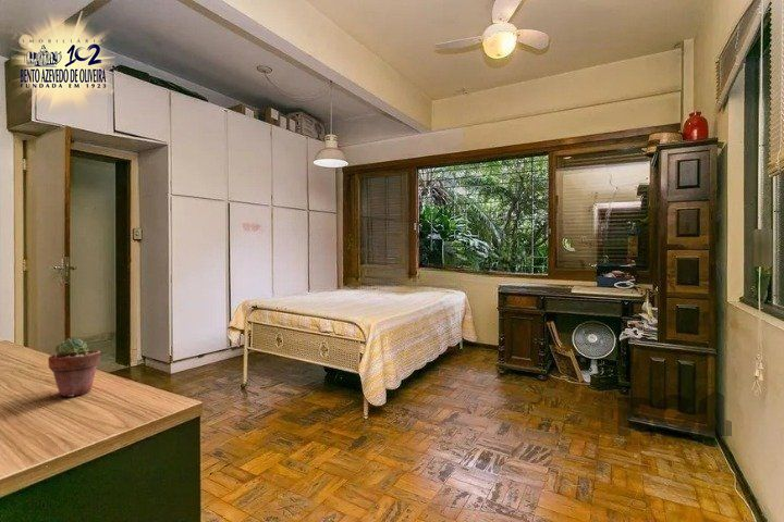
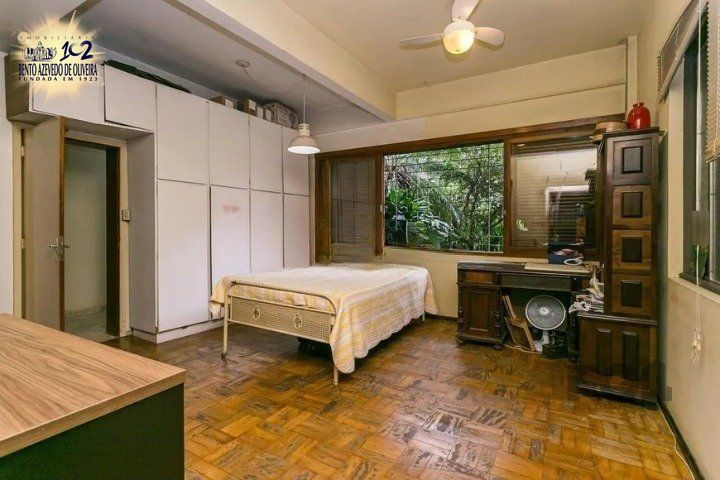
- potted succulent [47,337,101,398]
